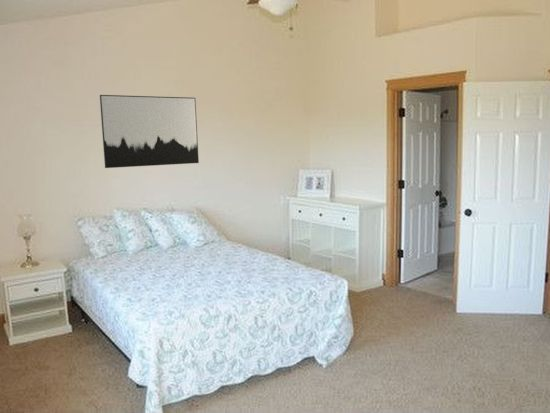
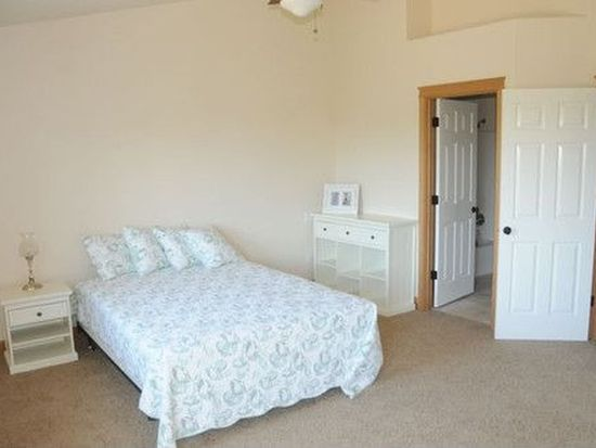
- wall art [99,94,200,169]
